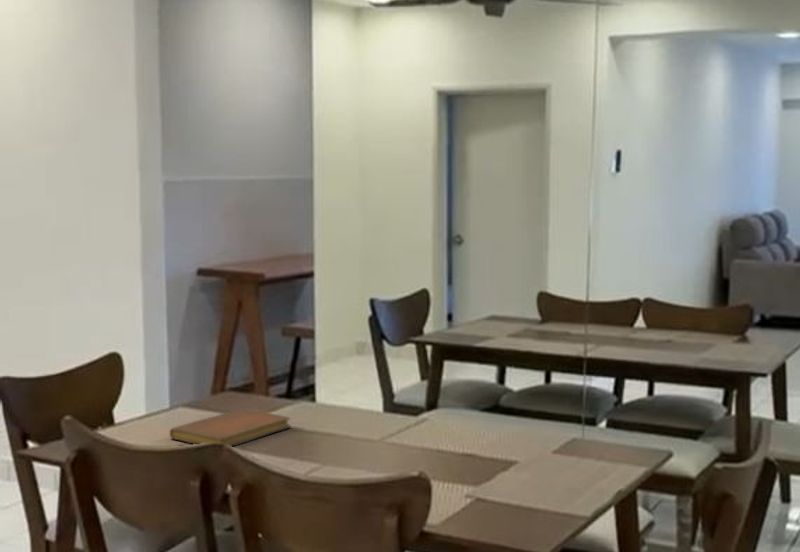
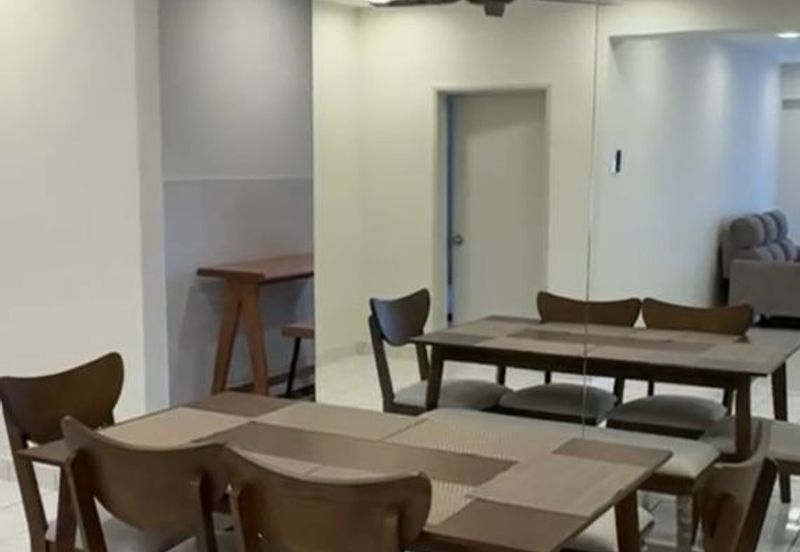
- notebook [169,407,292,447]
